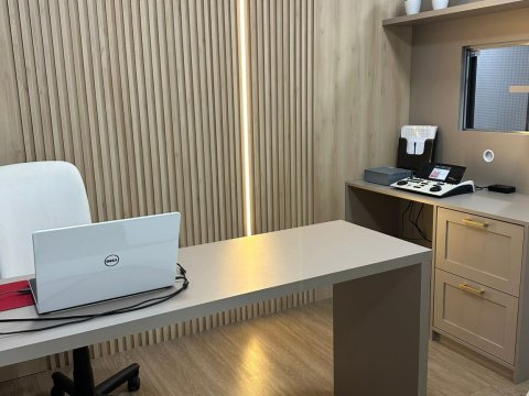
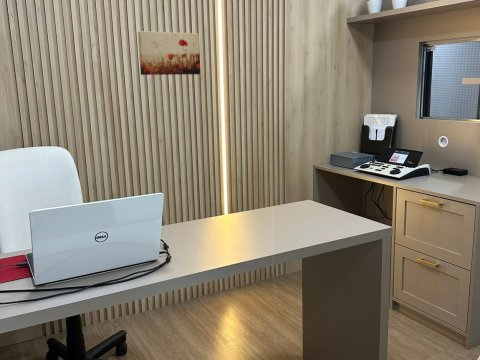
+ wall art [137,30,201,76]
